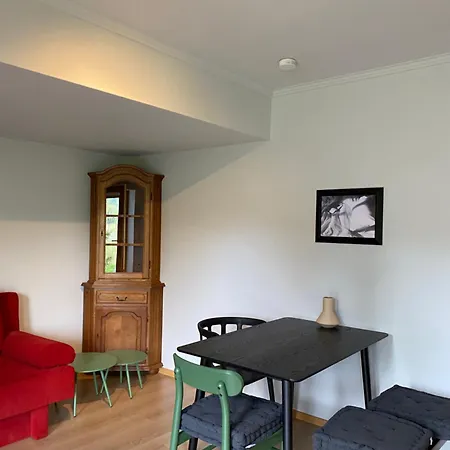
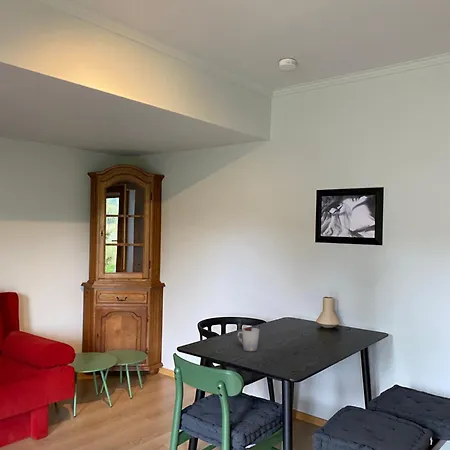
+ cup [237,327,260,352]
